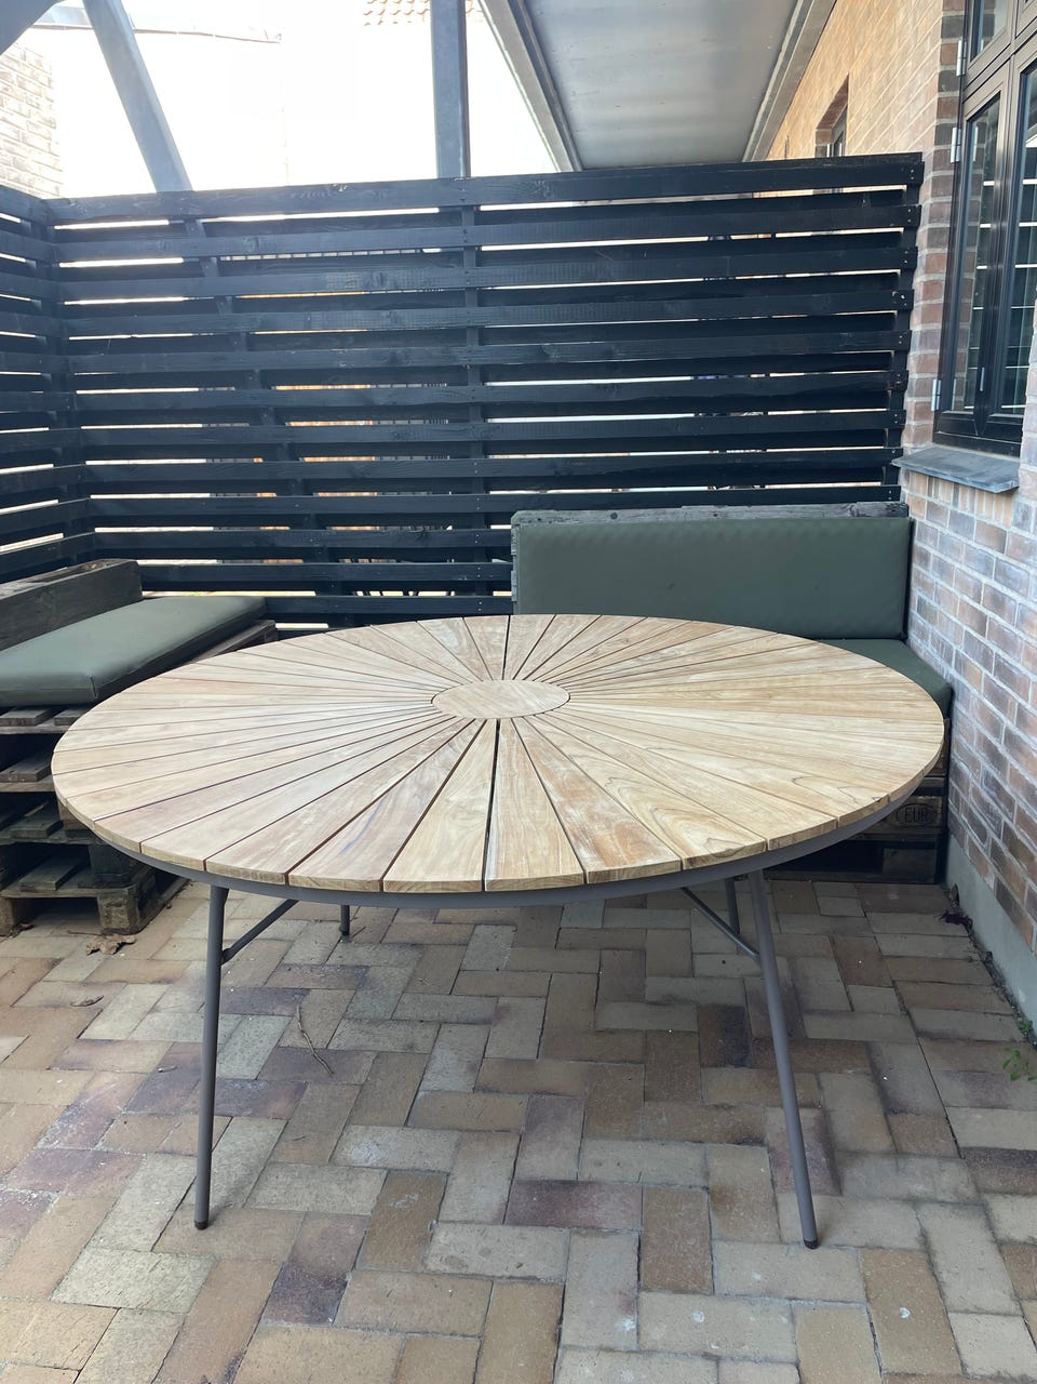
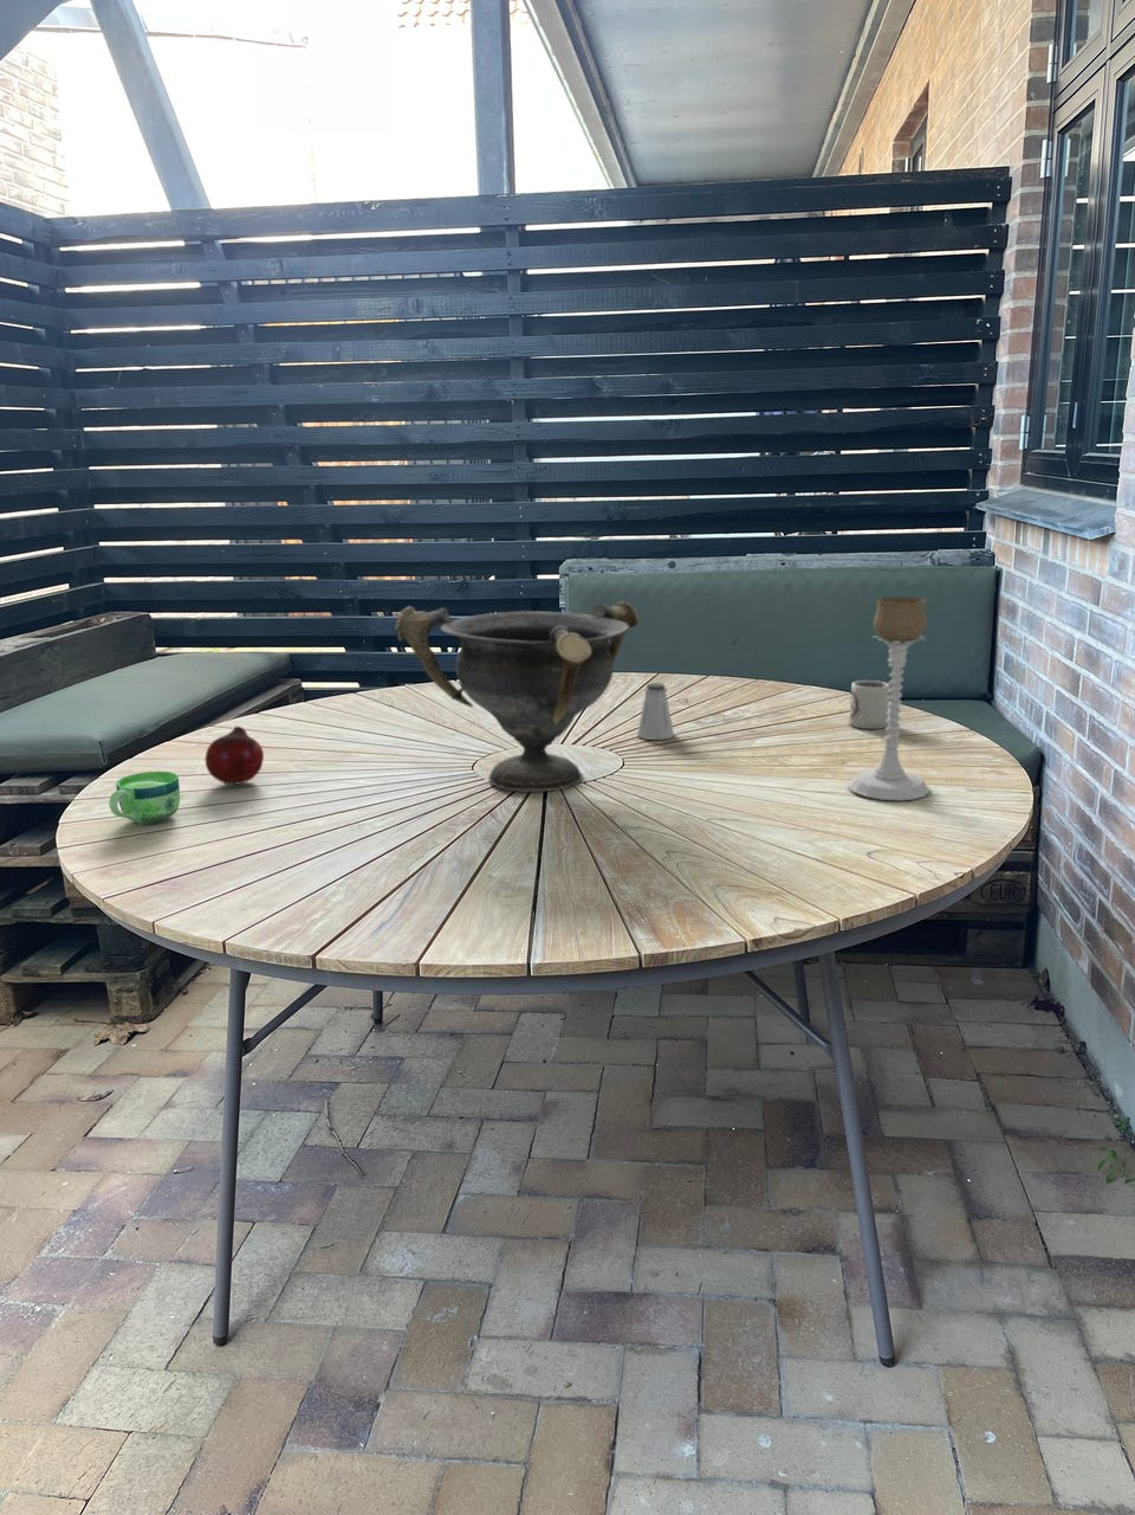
+ saltshaker [637,682,675,741]
+ fruit [205,724,265,787]
+ decorative bowl [393,600,640,794]
+ cup [848,680,892,730]
+ cup [107,771,181,825]
+ candle holder [848,595,930,802]
